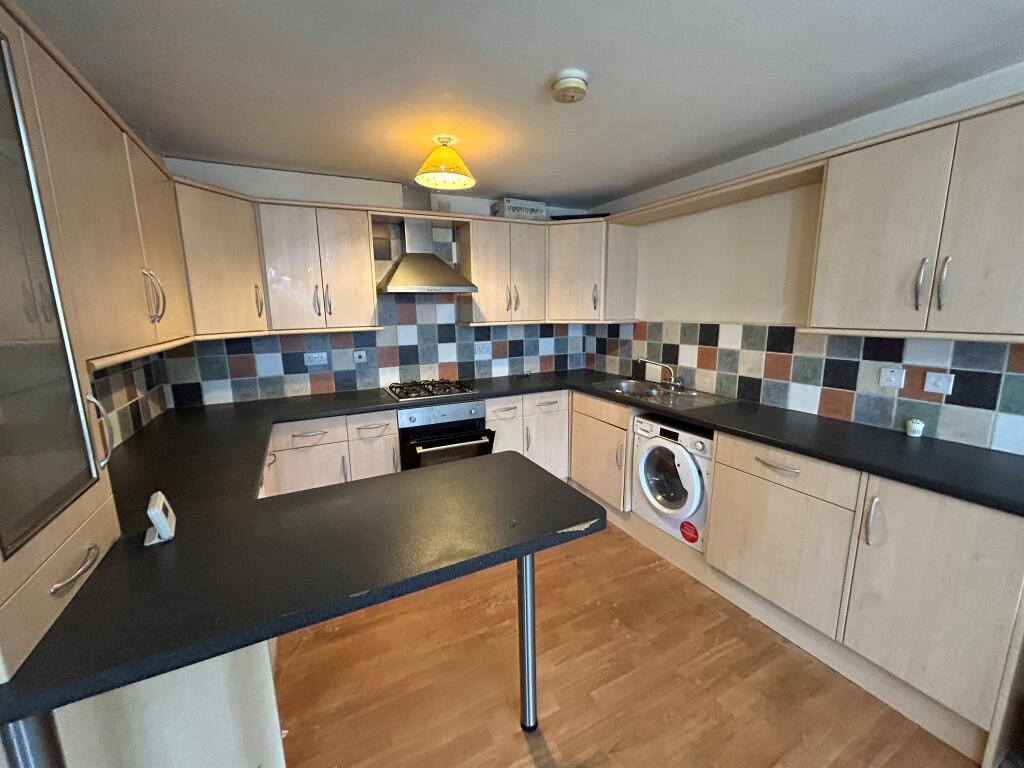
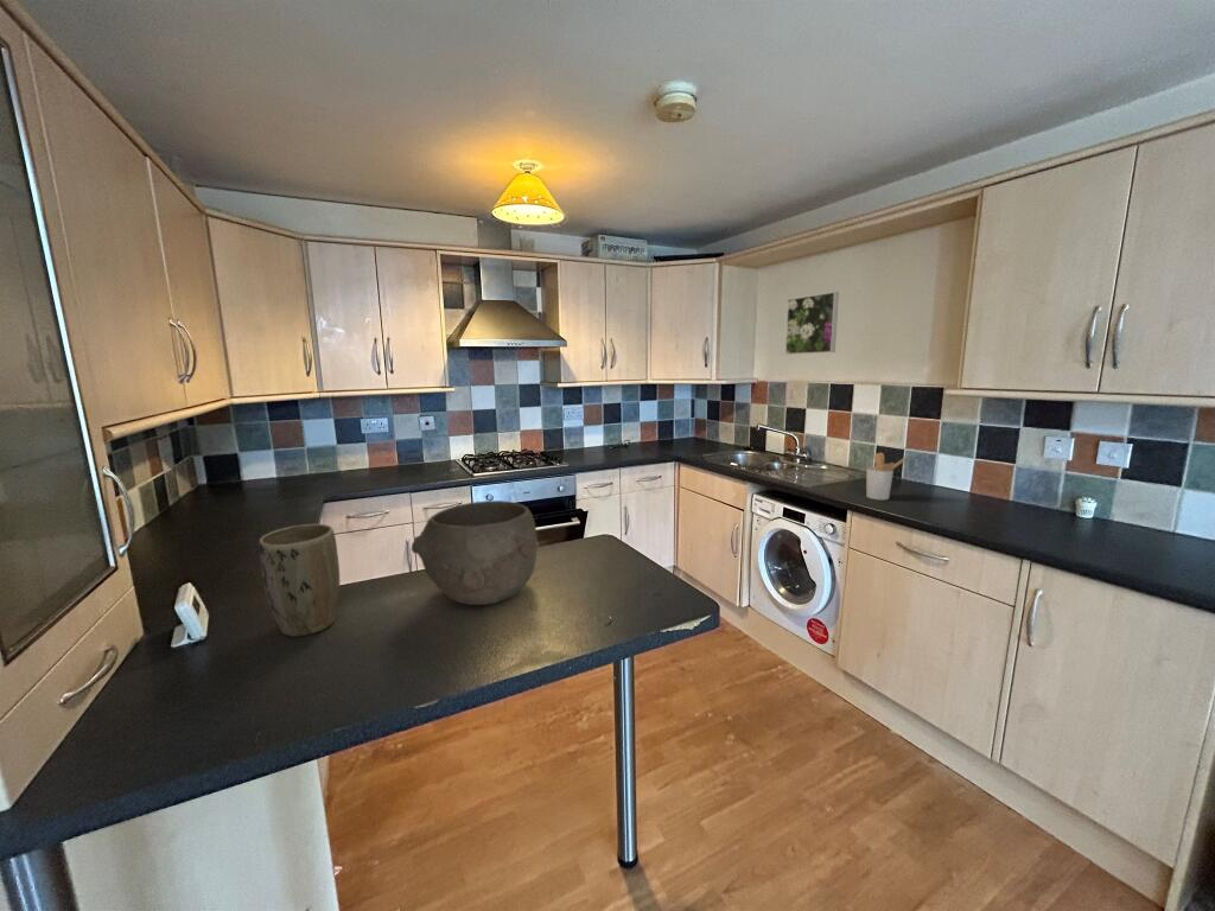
+ bowl [411,499,540,606]
+ utensil holder [865,452,908,501]
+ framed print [784,291,840,356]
+ plant pot [257,523,341,638]
